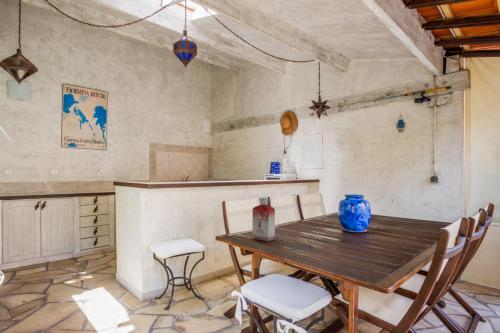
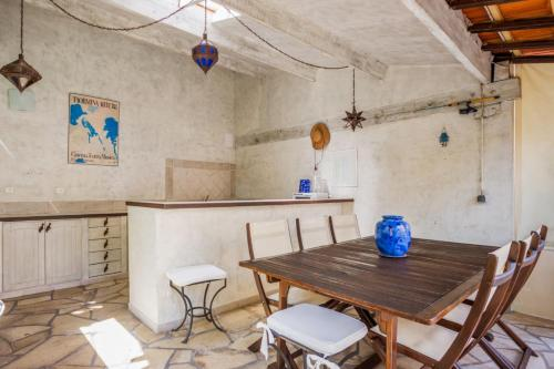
- bottle [251,197,276,243]
